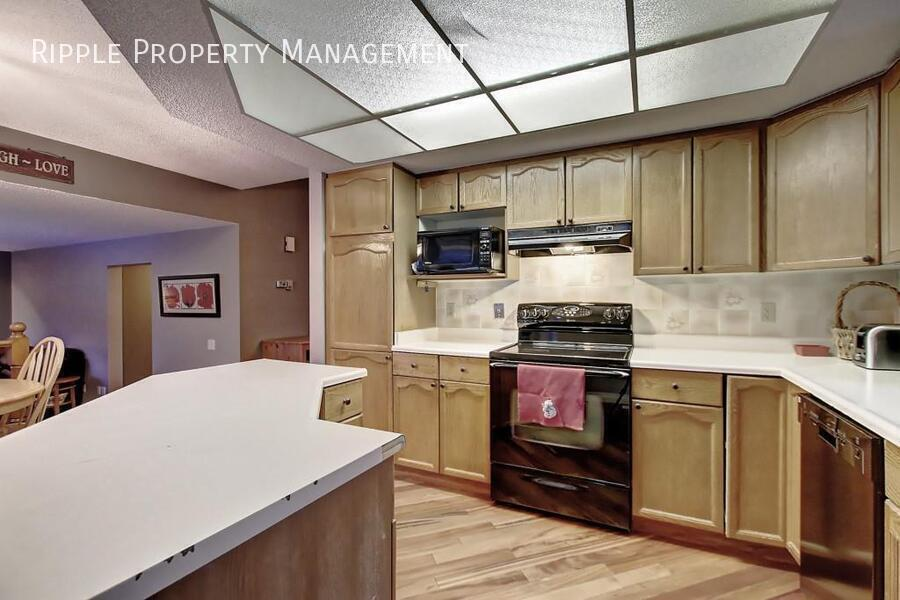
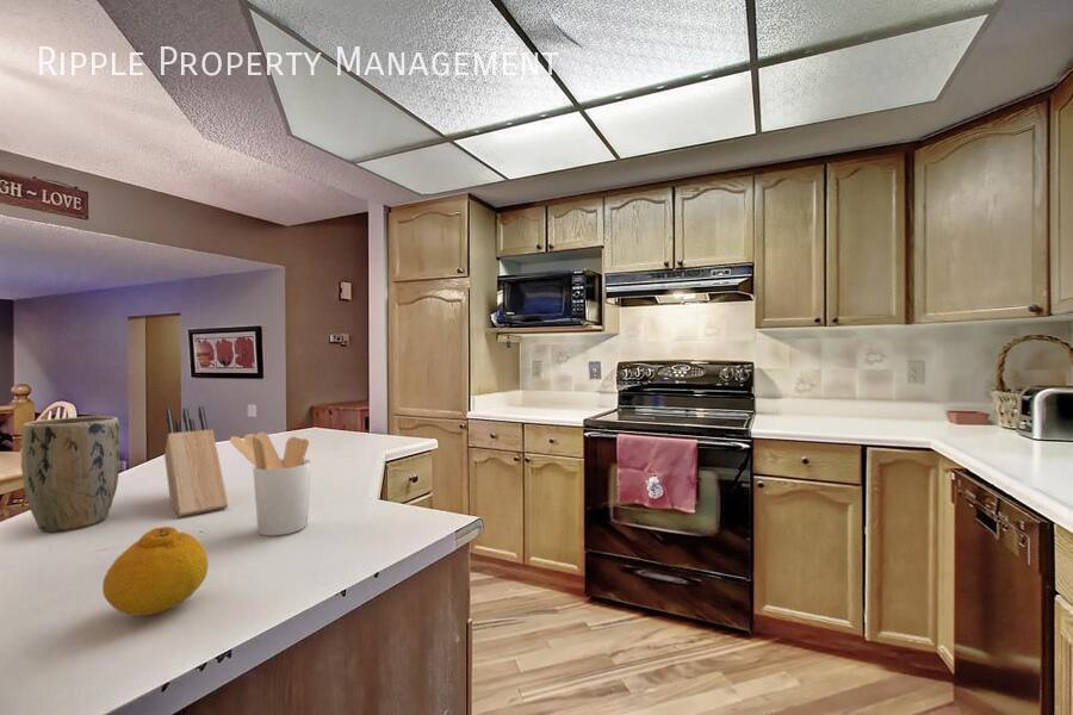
+ plant pot [20,416,120,533]
+ fruit [101,526,209,617]
+ knife block [163,405,229,517]
+ utensil holder [229,431,312,536]
